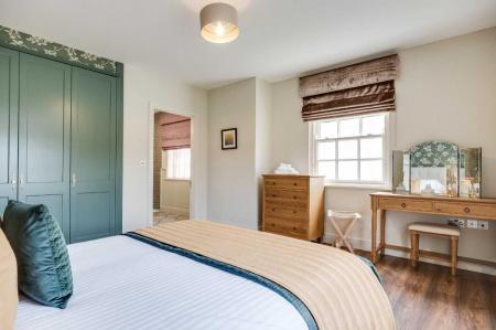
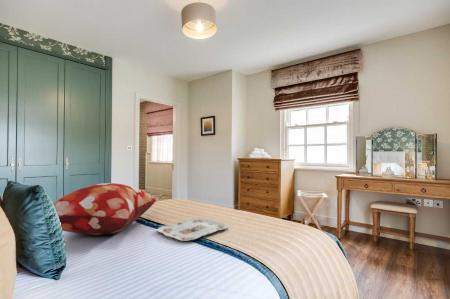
+ decorative pillow [52,182,157,236]
+ serving tray [156,217,229,242]
